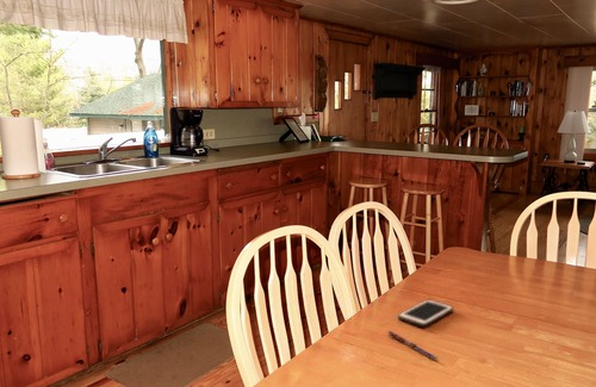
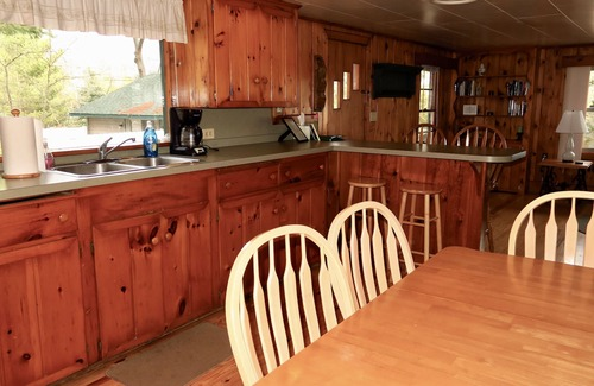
- cell phone [397,299,454,327]
- pen [387,330,439,361]
